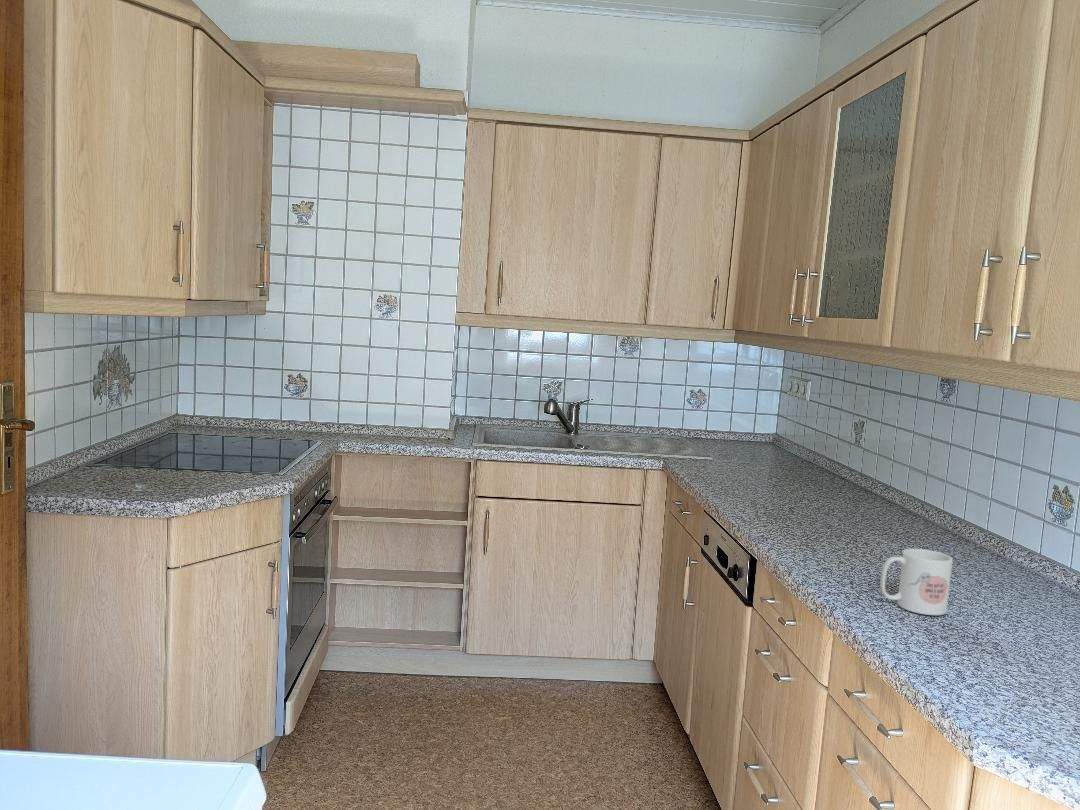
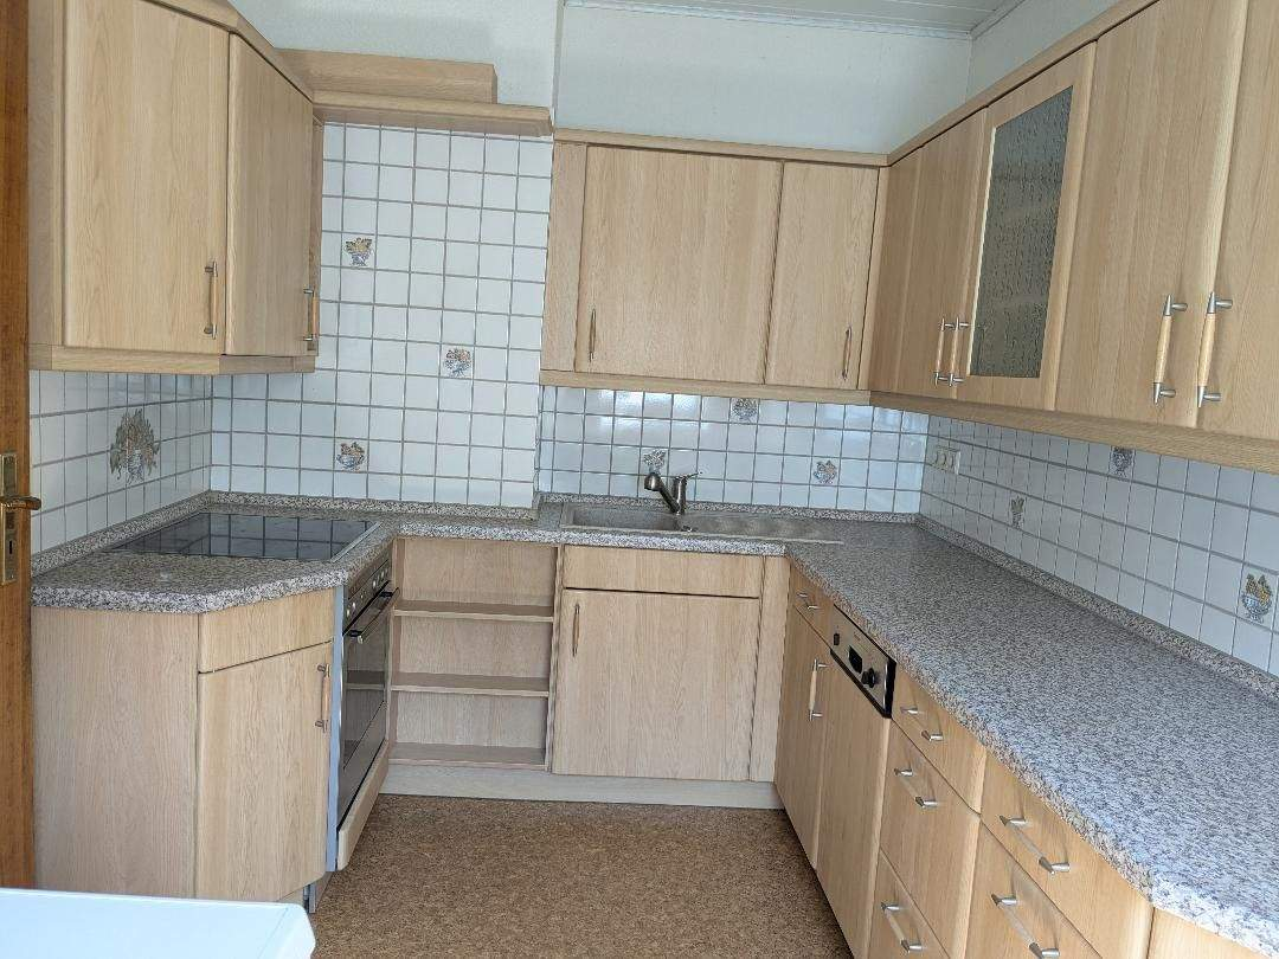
- mug [879,548,954,616]
